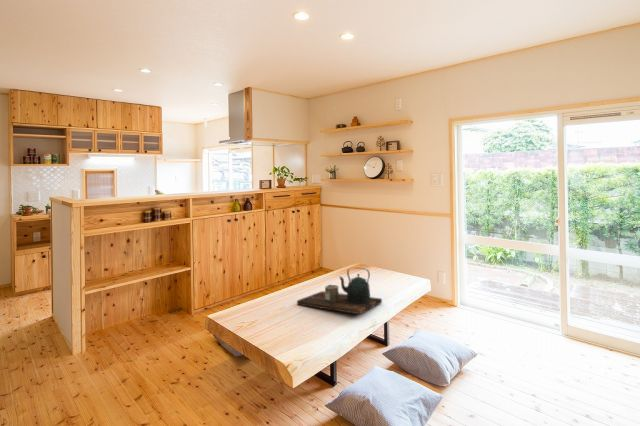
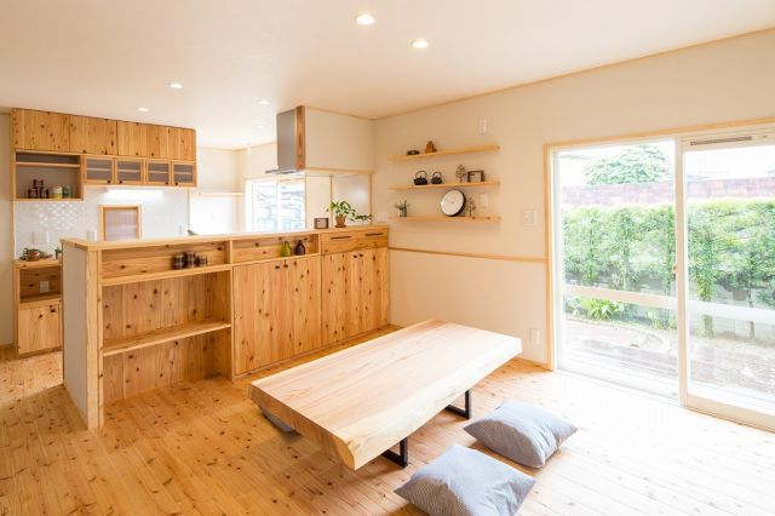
- tea set [296,267,383,316]
